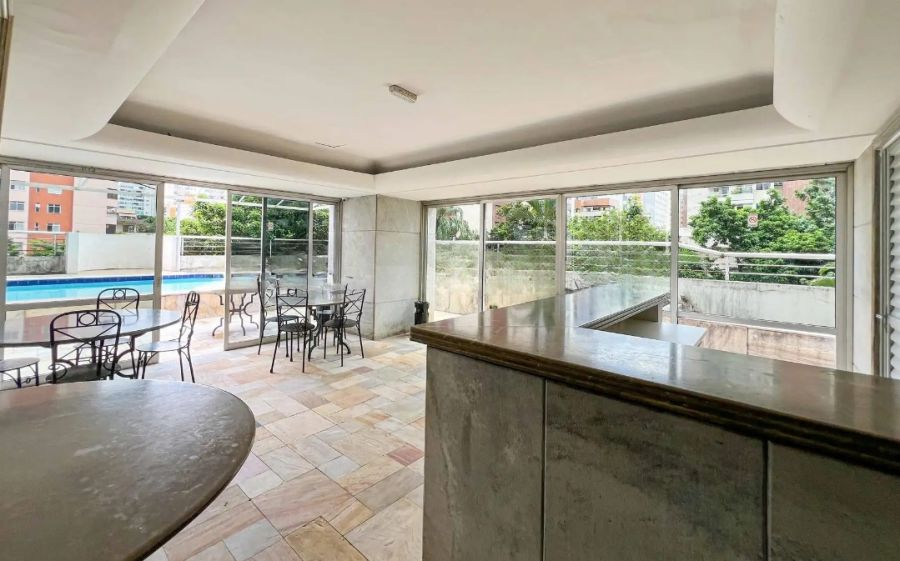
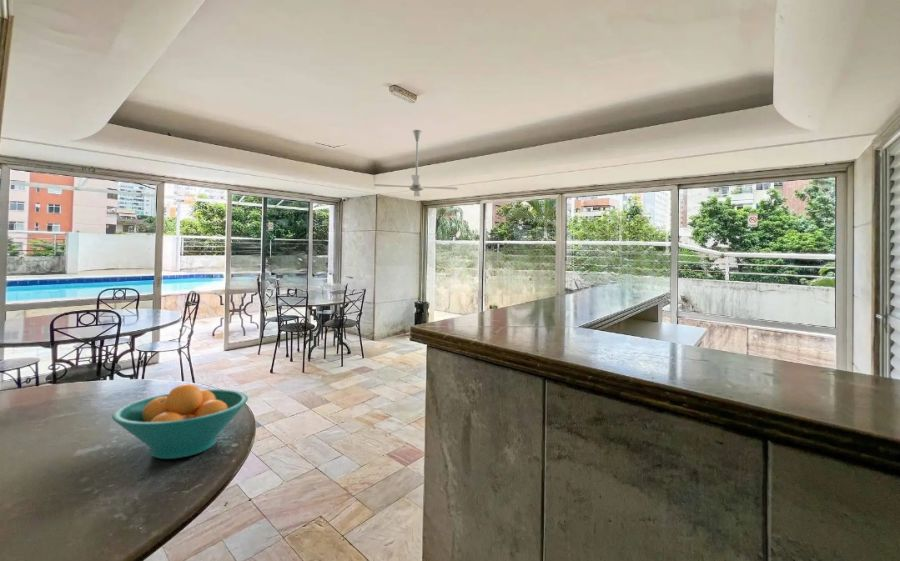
+ fruit bowl [111,383,249,460]
+ ceiling fan [373,129,459,198]
